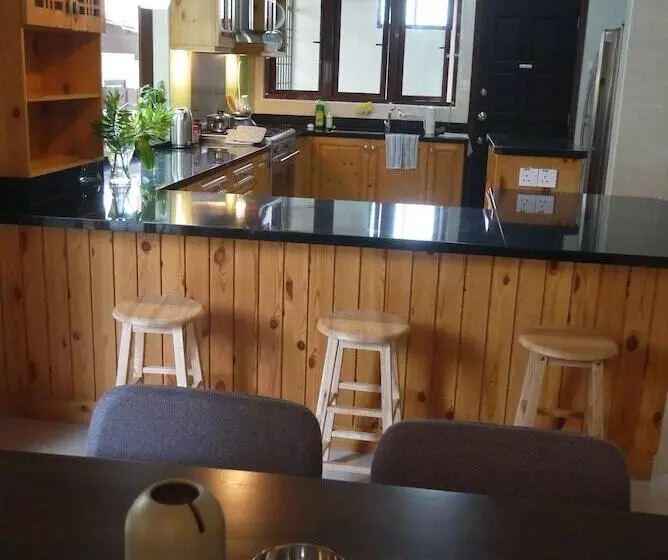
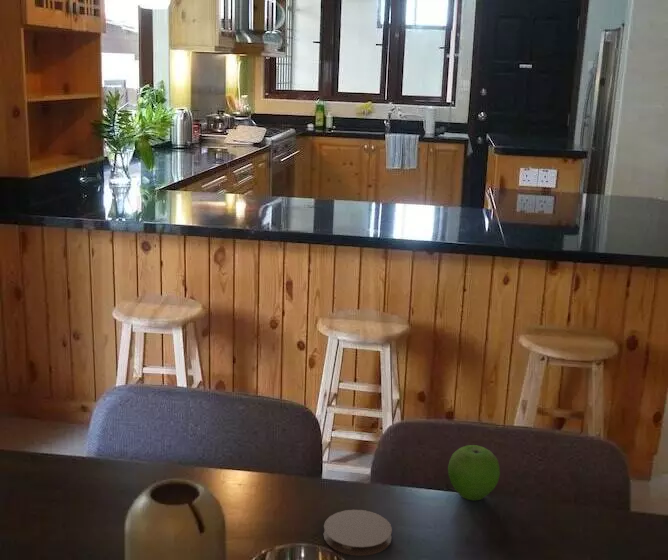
+ fruit [447,444,501,501]
+ coaster [323,509,393,557]
